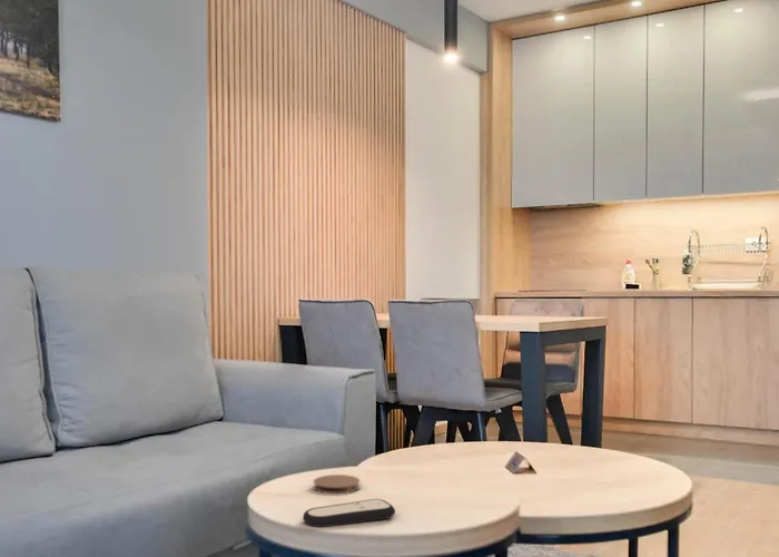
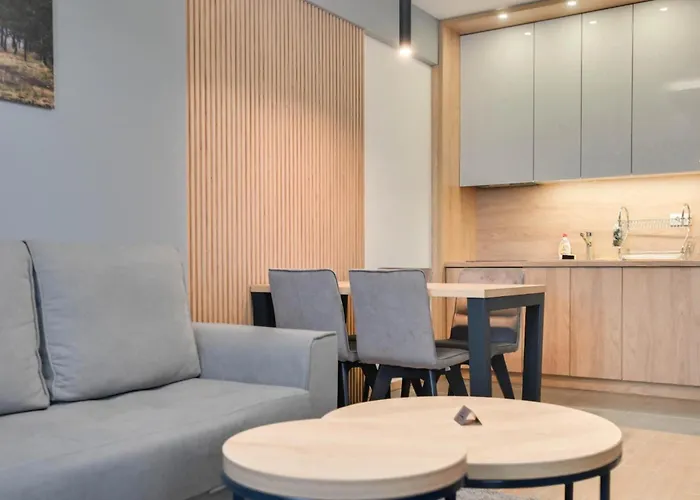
- coaster [312,473,361,495]
- remote control [302,498,396,528]
